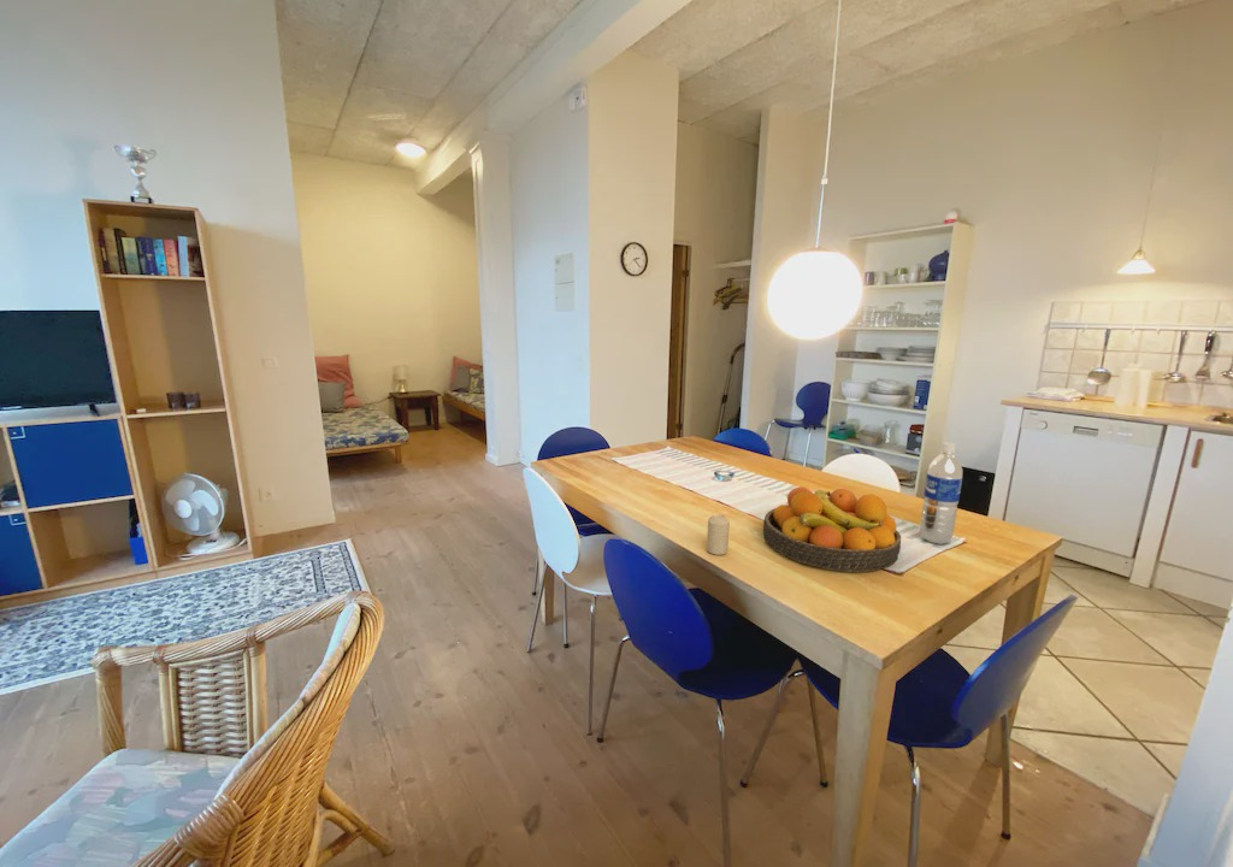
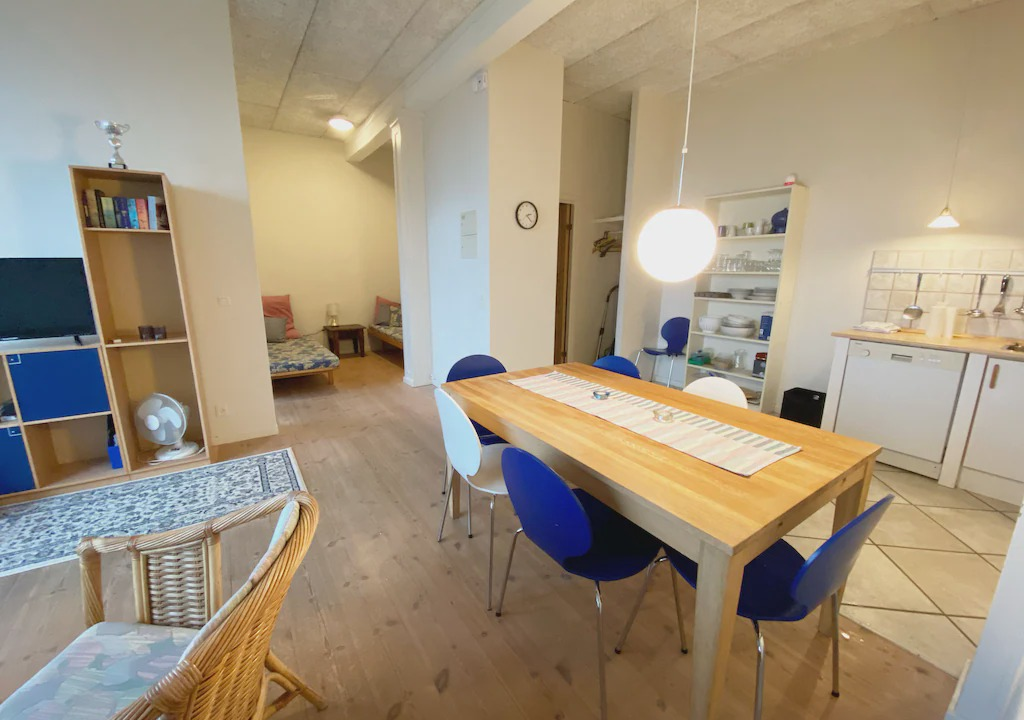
- fruit bowl [762,485,902,573]
- candle [706,513,731,556]
- water bottle [919,442,963,545]
